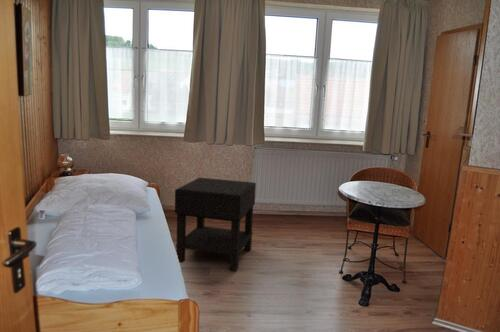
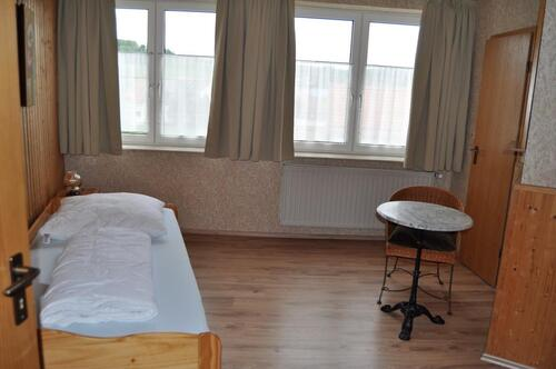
- nightstand [174,177,257,271]
